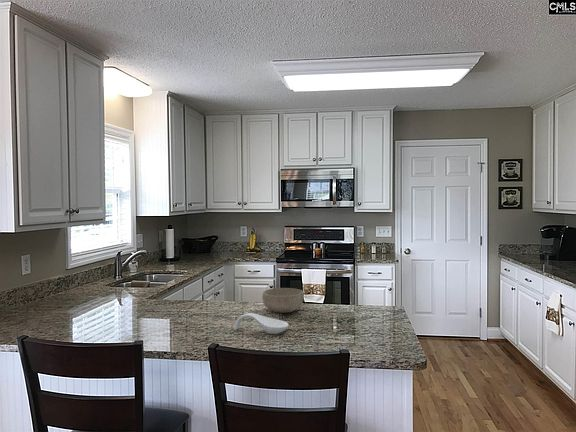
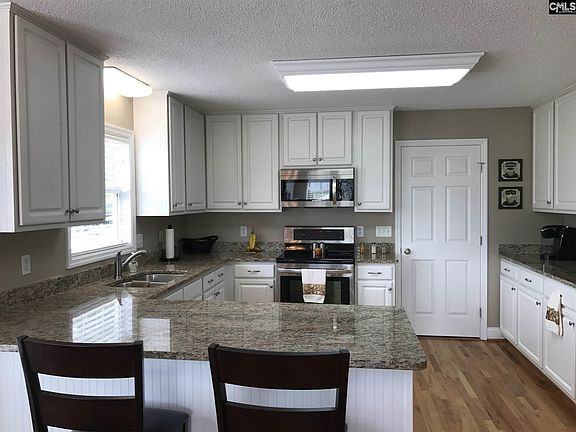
- spoon rest [233,312,289,335]
- bowl [261,287,305,314]
